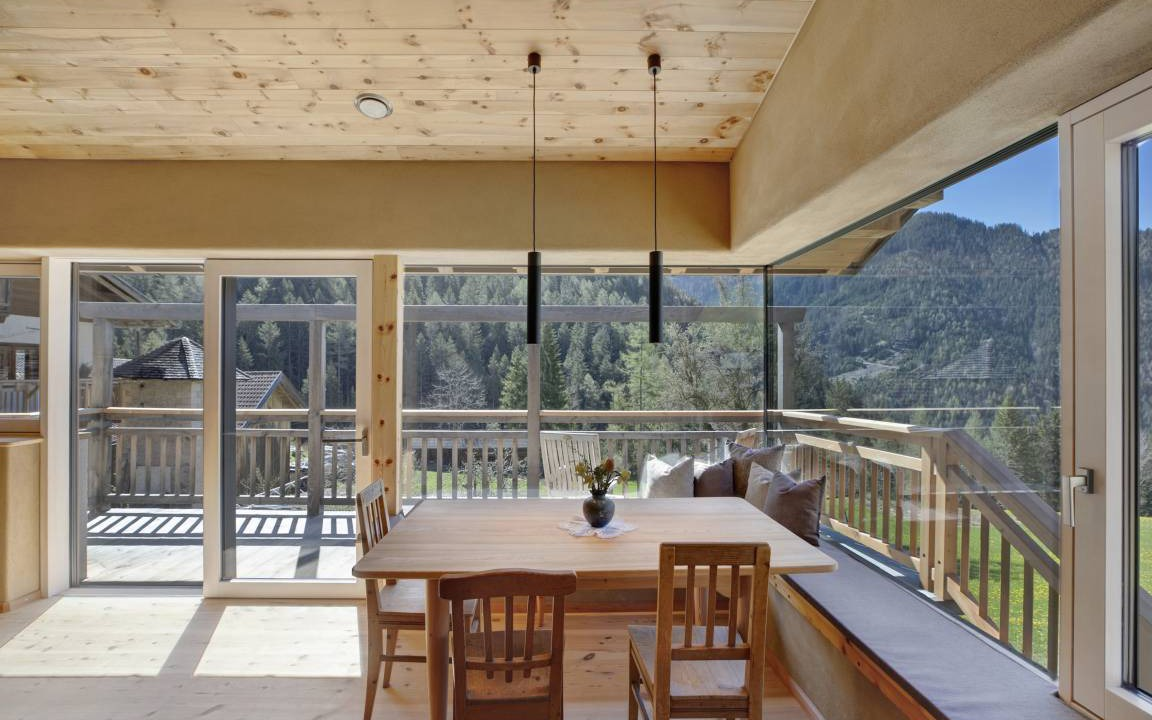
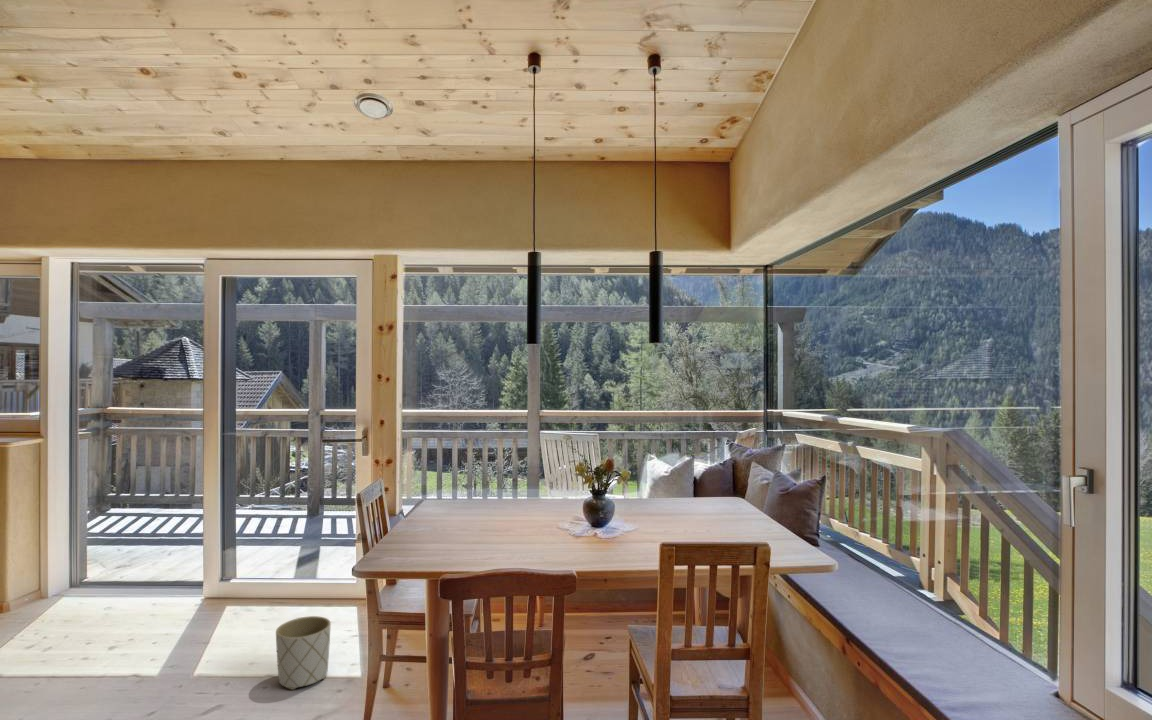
+ planter [275,615,332,691]
